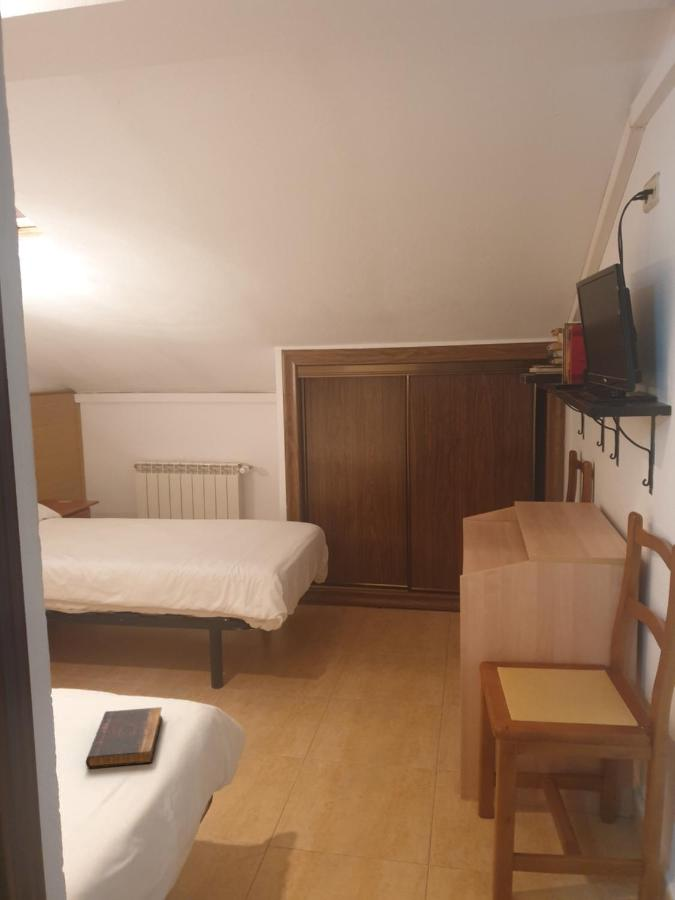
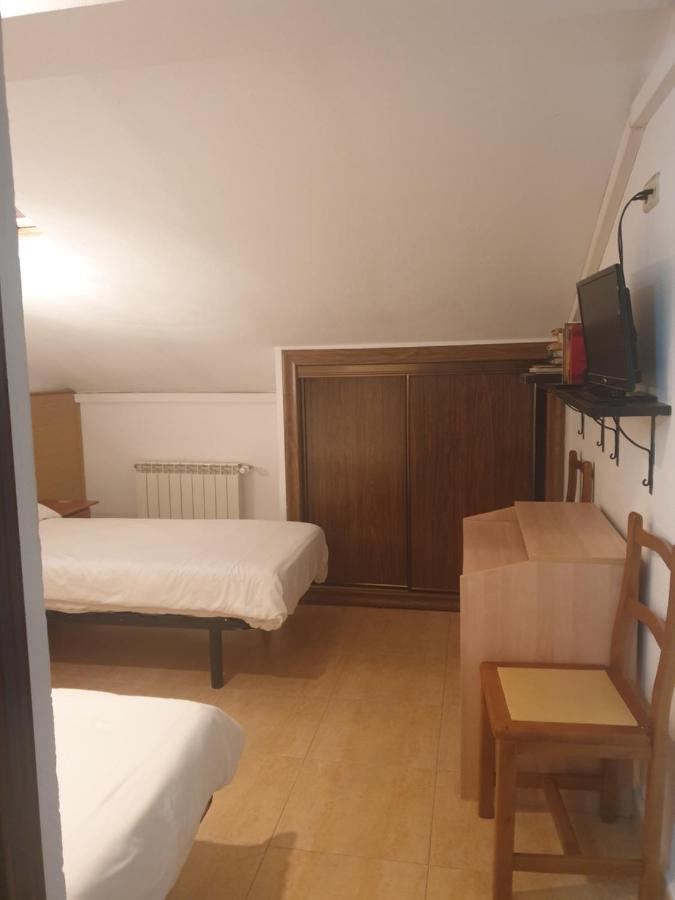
- book [85,706,163,769]
